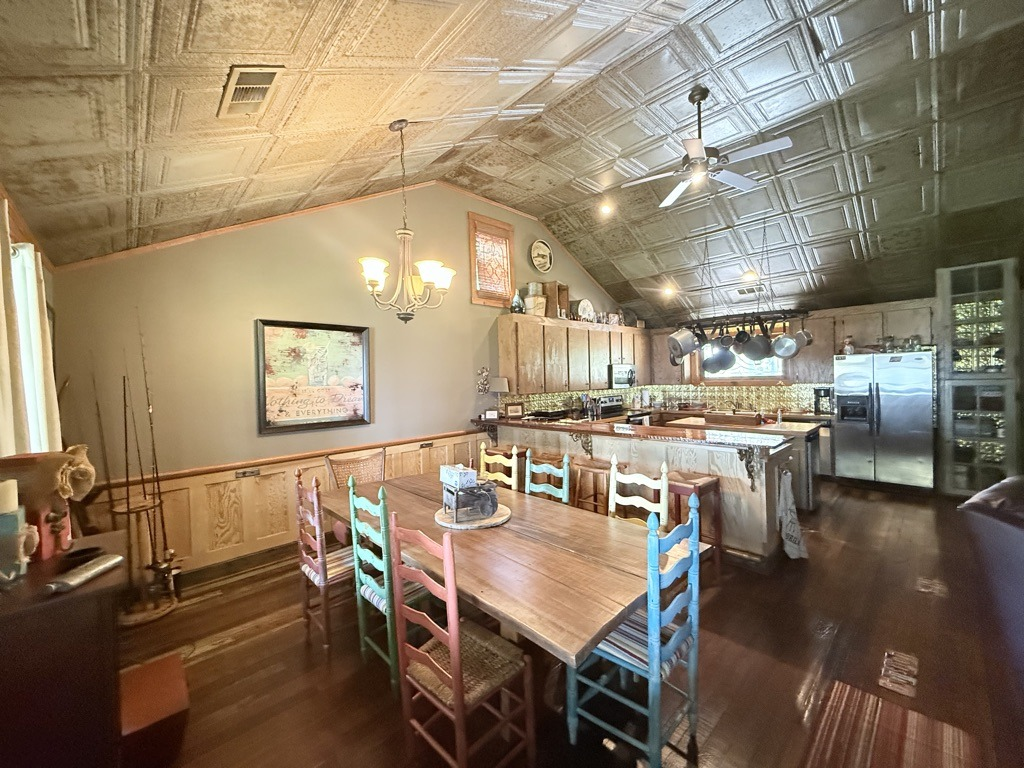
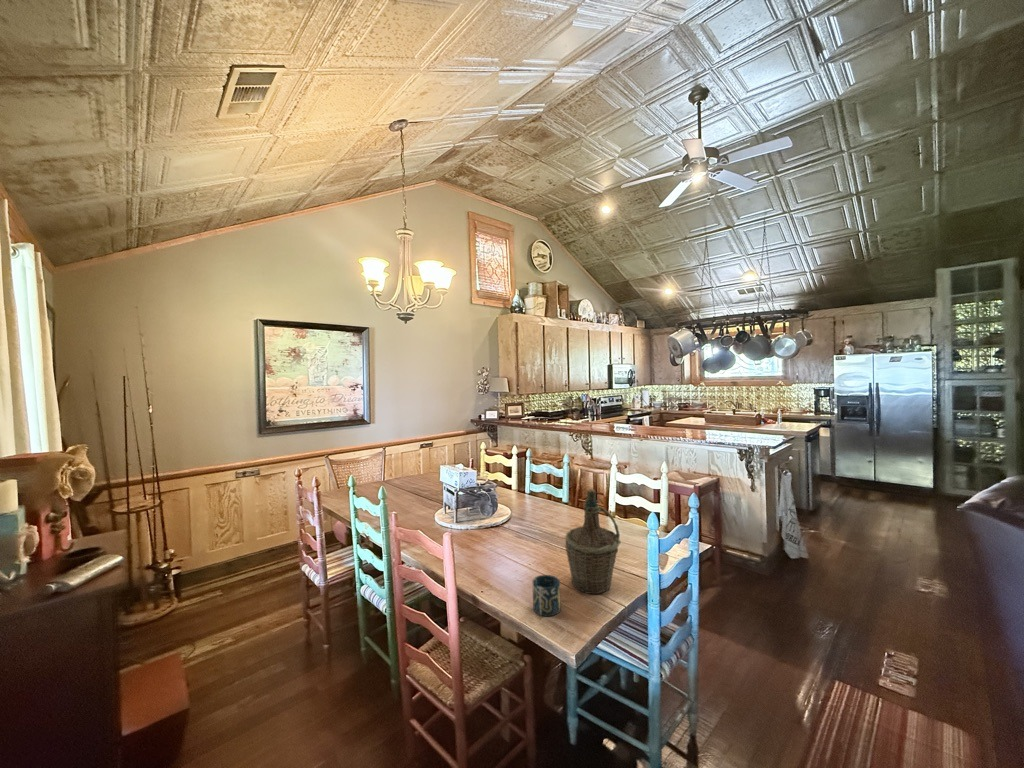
+ cup [532,574,562,617]
+ bottle [564,488,622,595]
